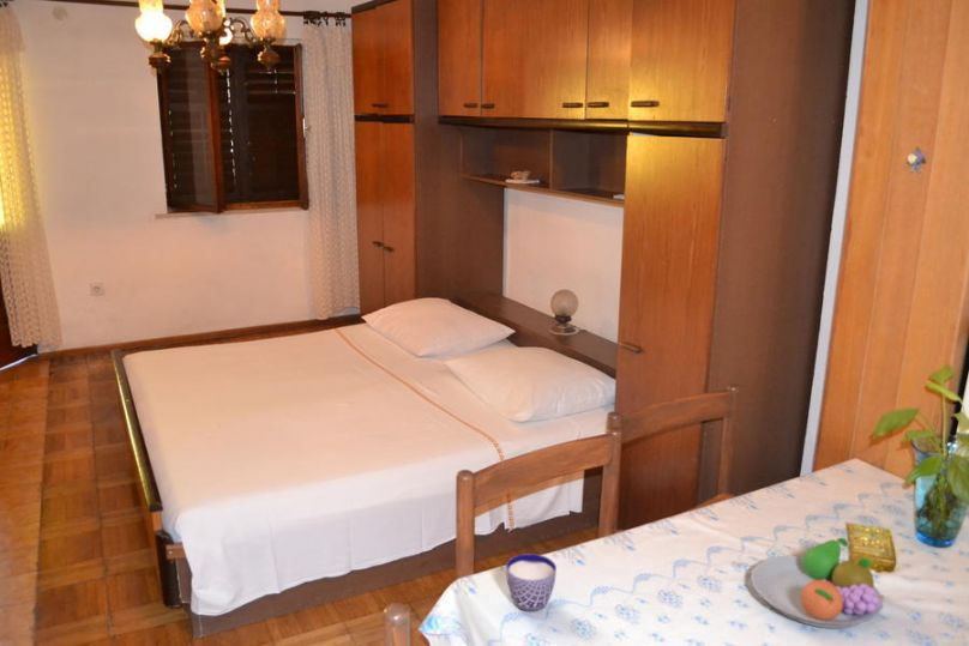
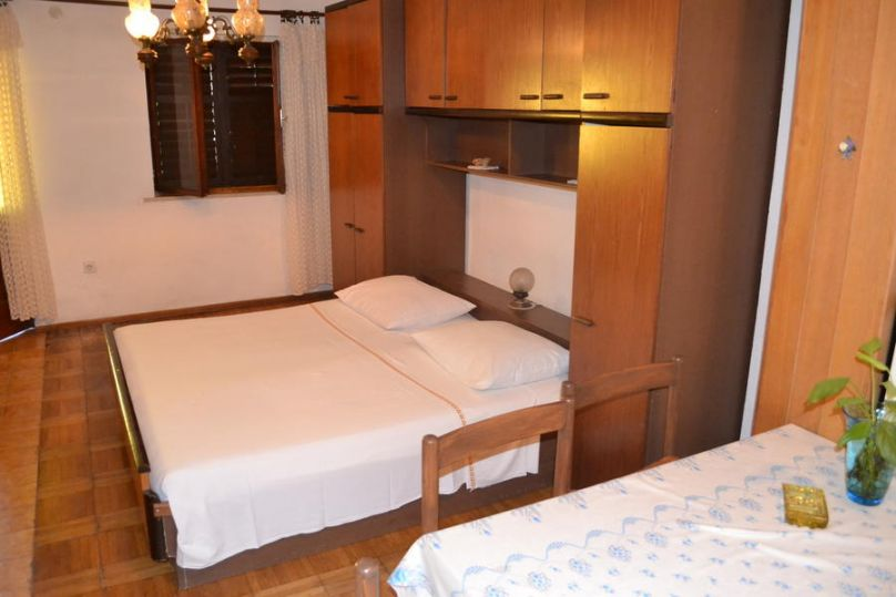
- fruit bowl [750,537,885,629]
- cup [505,553,558,612]
